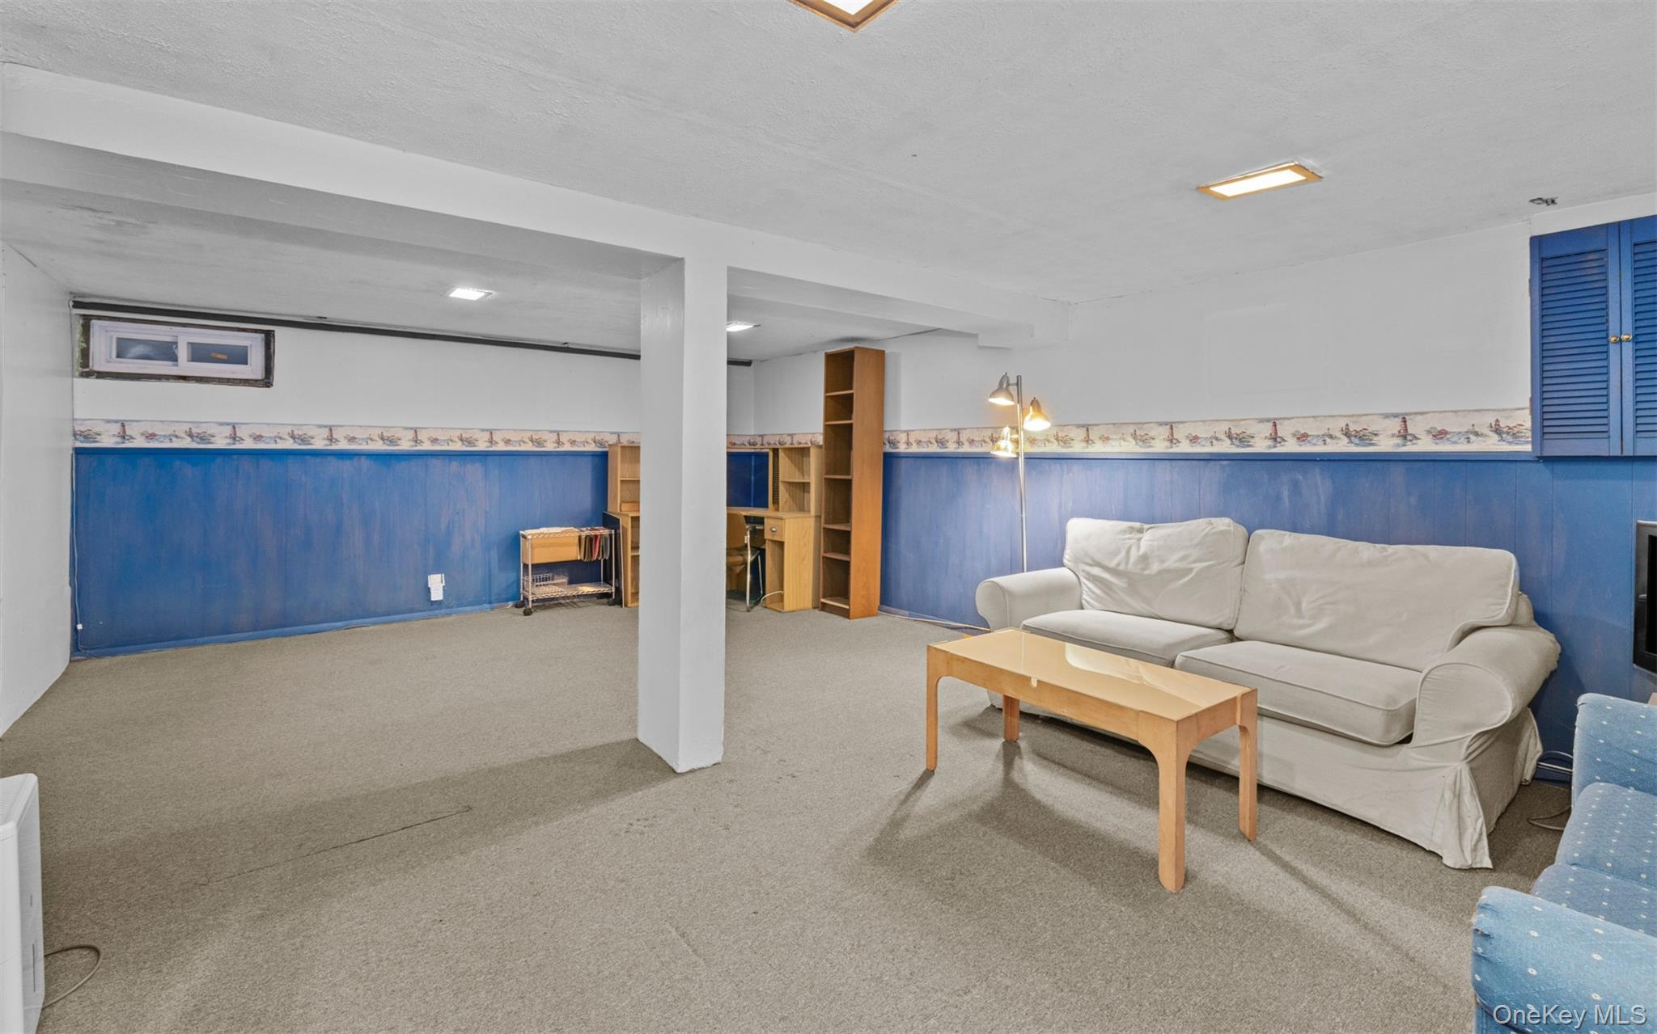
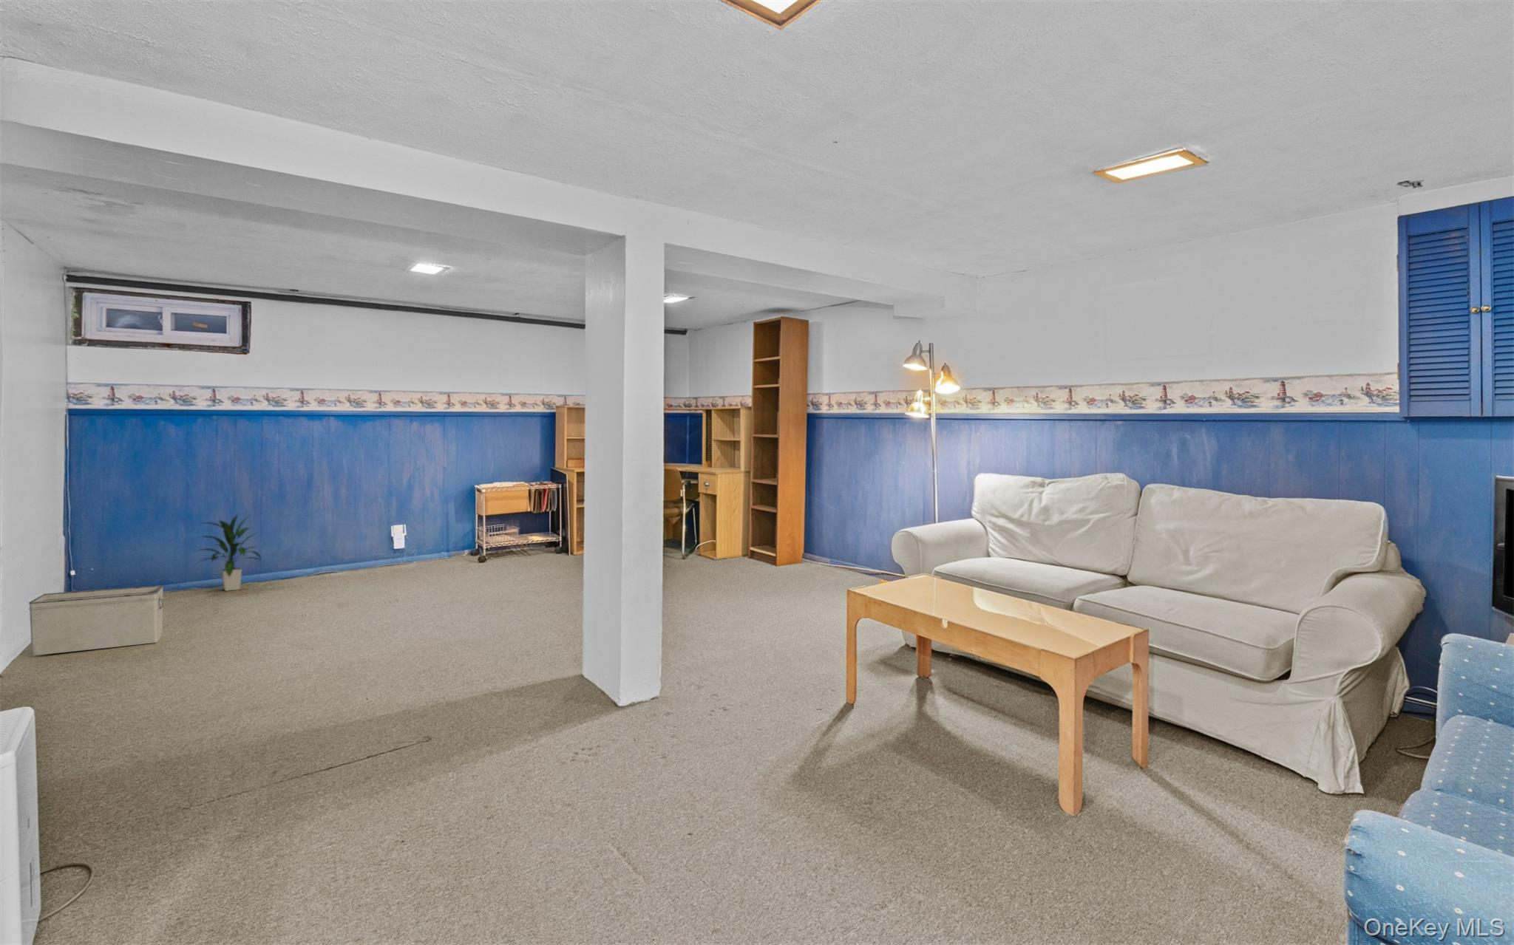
+ indoor plant [194,512,264,592]
+ storage bin [28,585,164,656]
